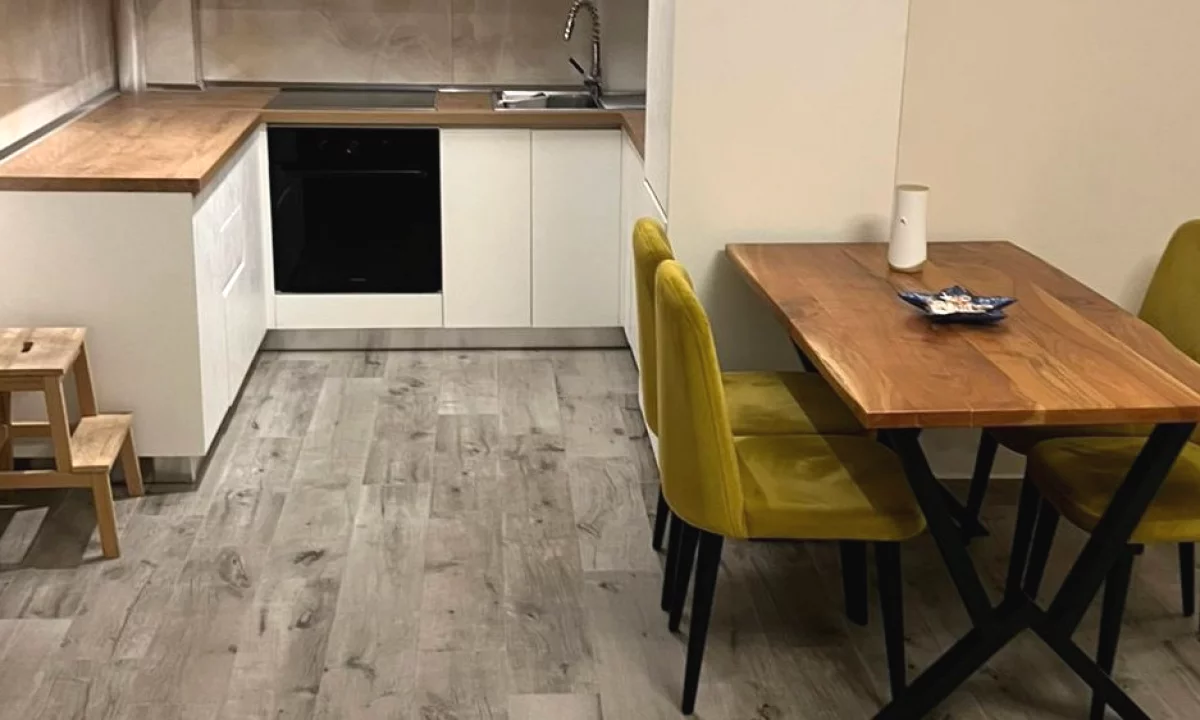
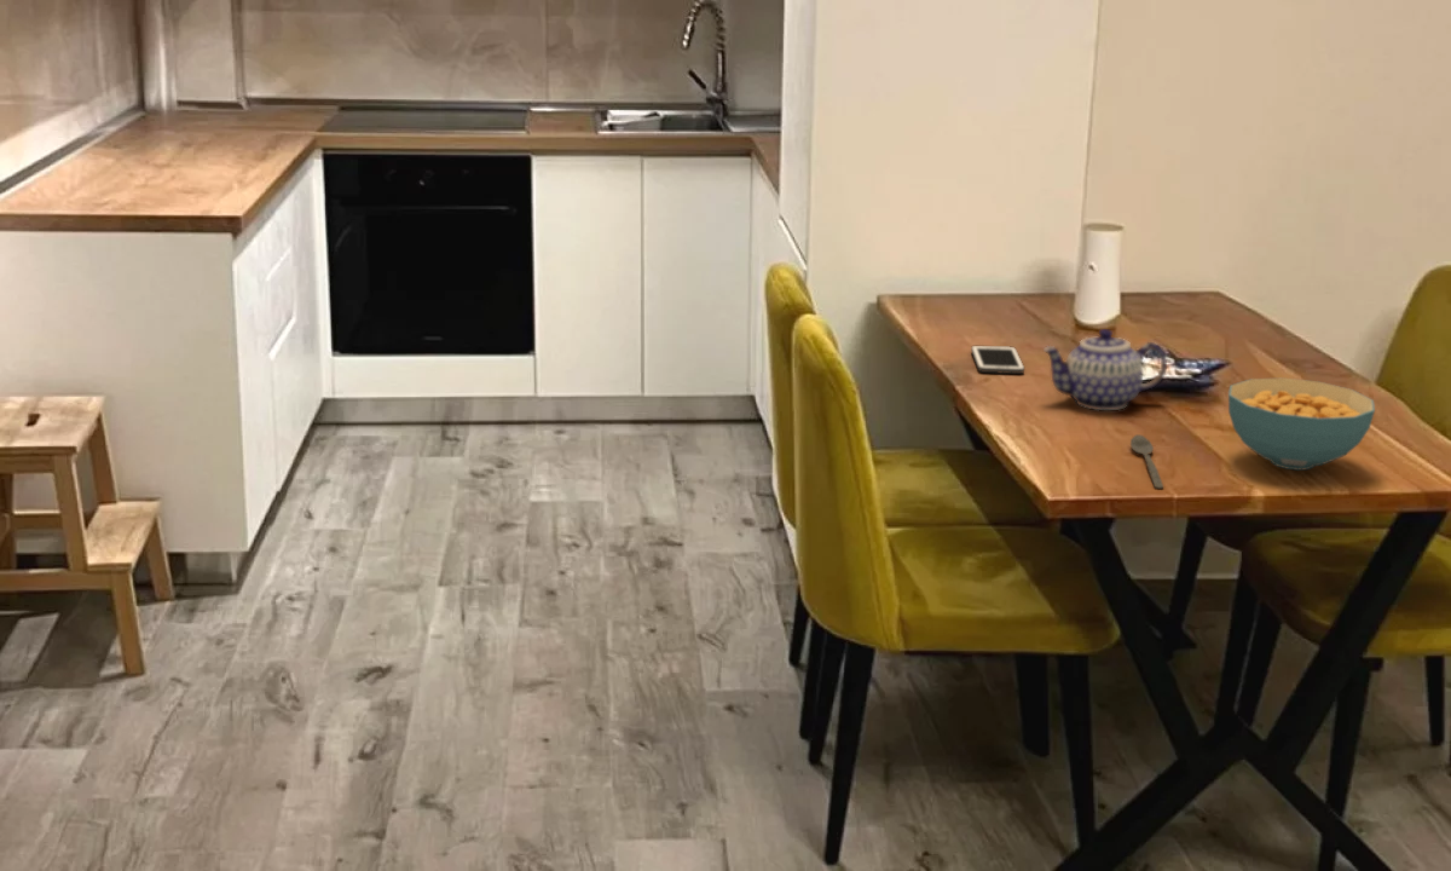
+ cereal bowl [1227,377,1376,472]
+ cell phone [970,345,1025,375]
+ teapot [1042,328,1168,411]
+ spoon [1129,433,1164,490]
